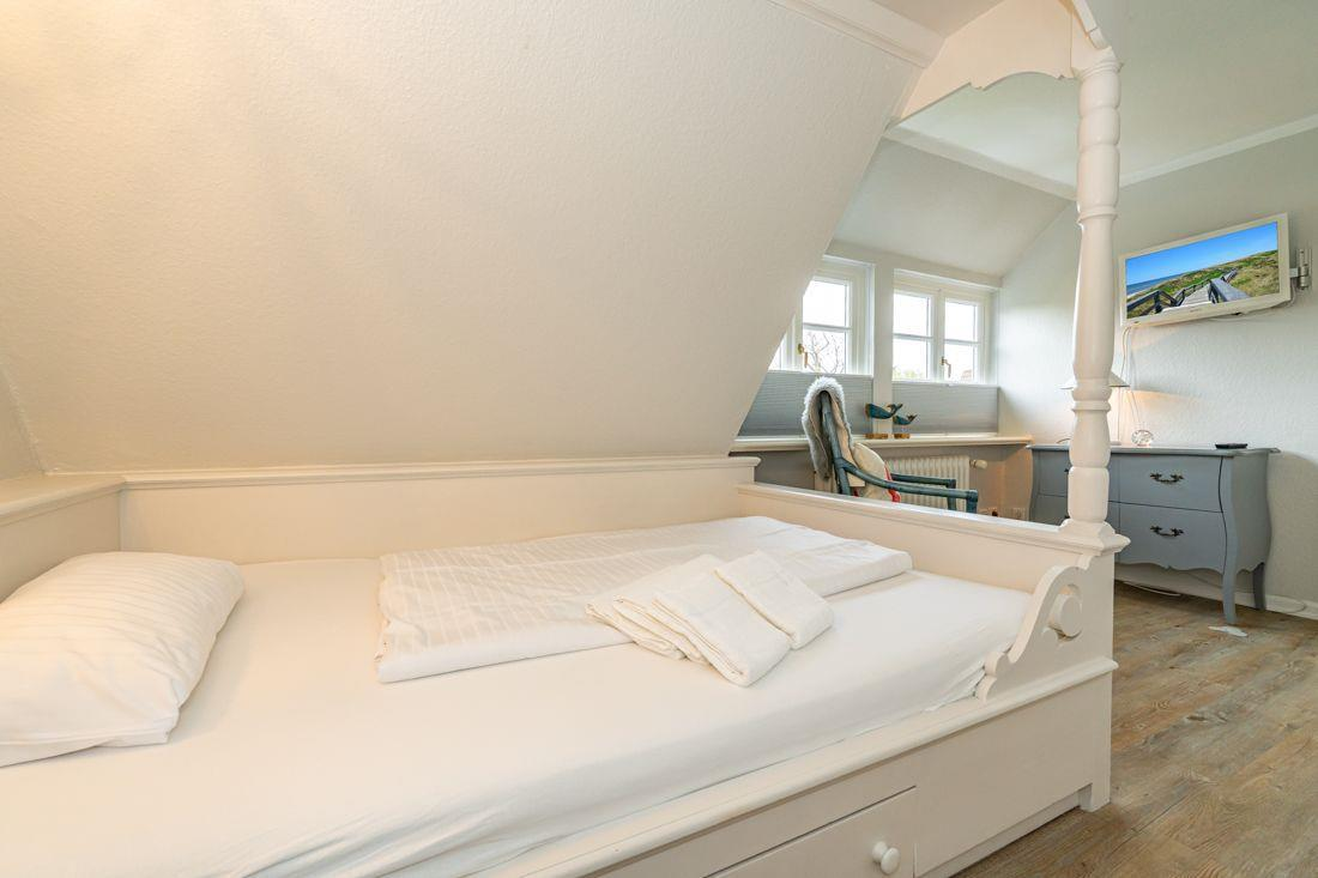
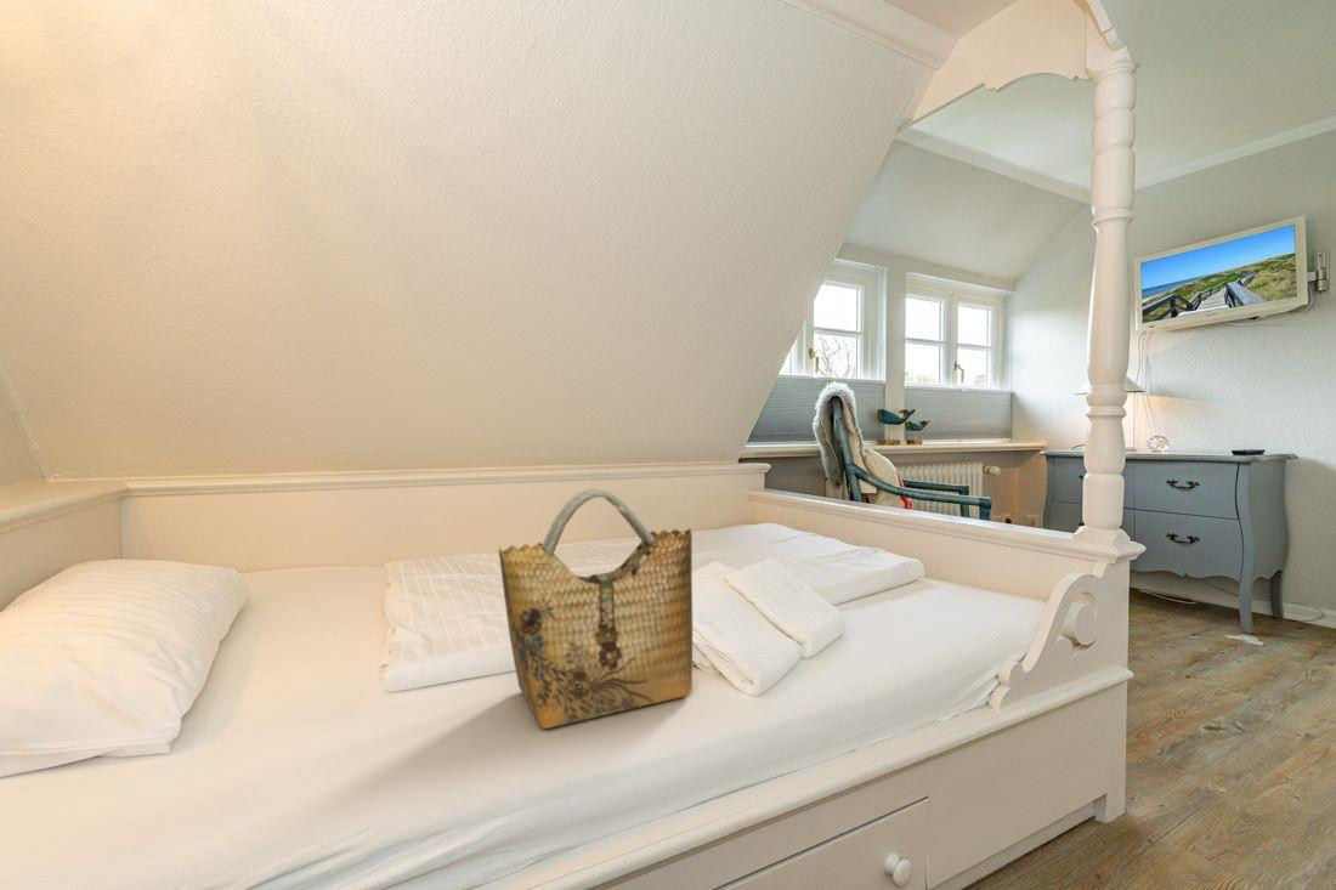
+ grocery bag [498,487,694,730]
